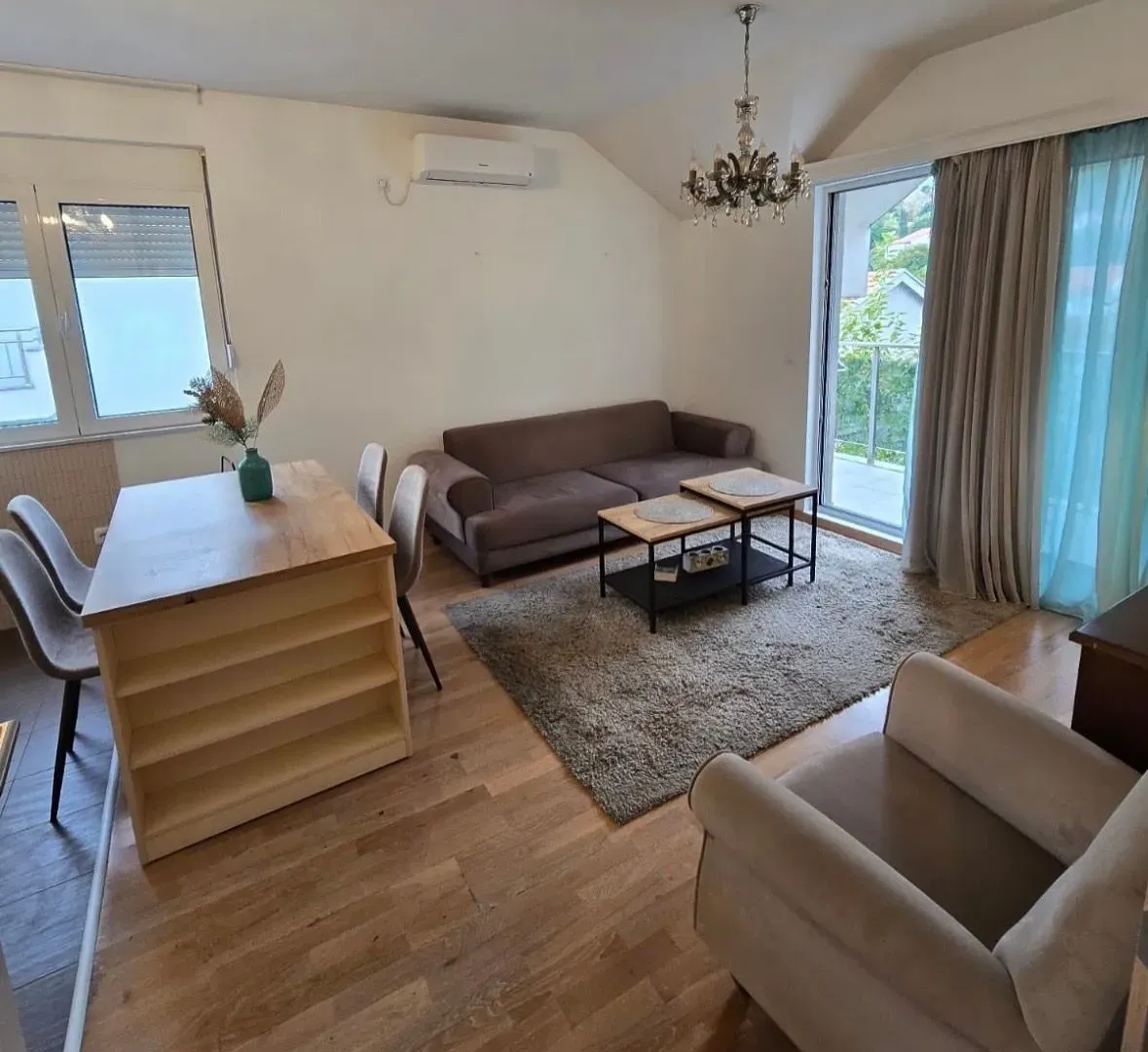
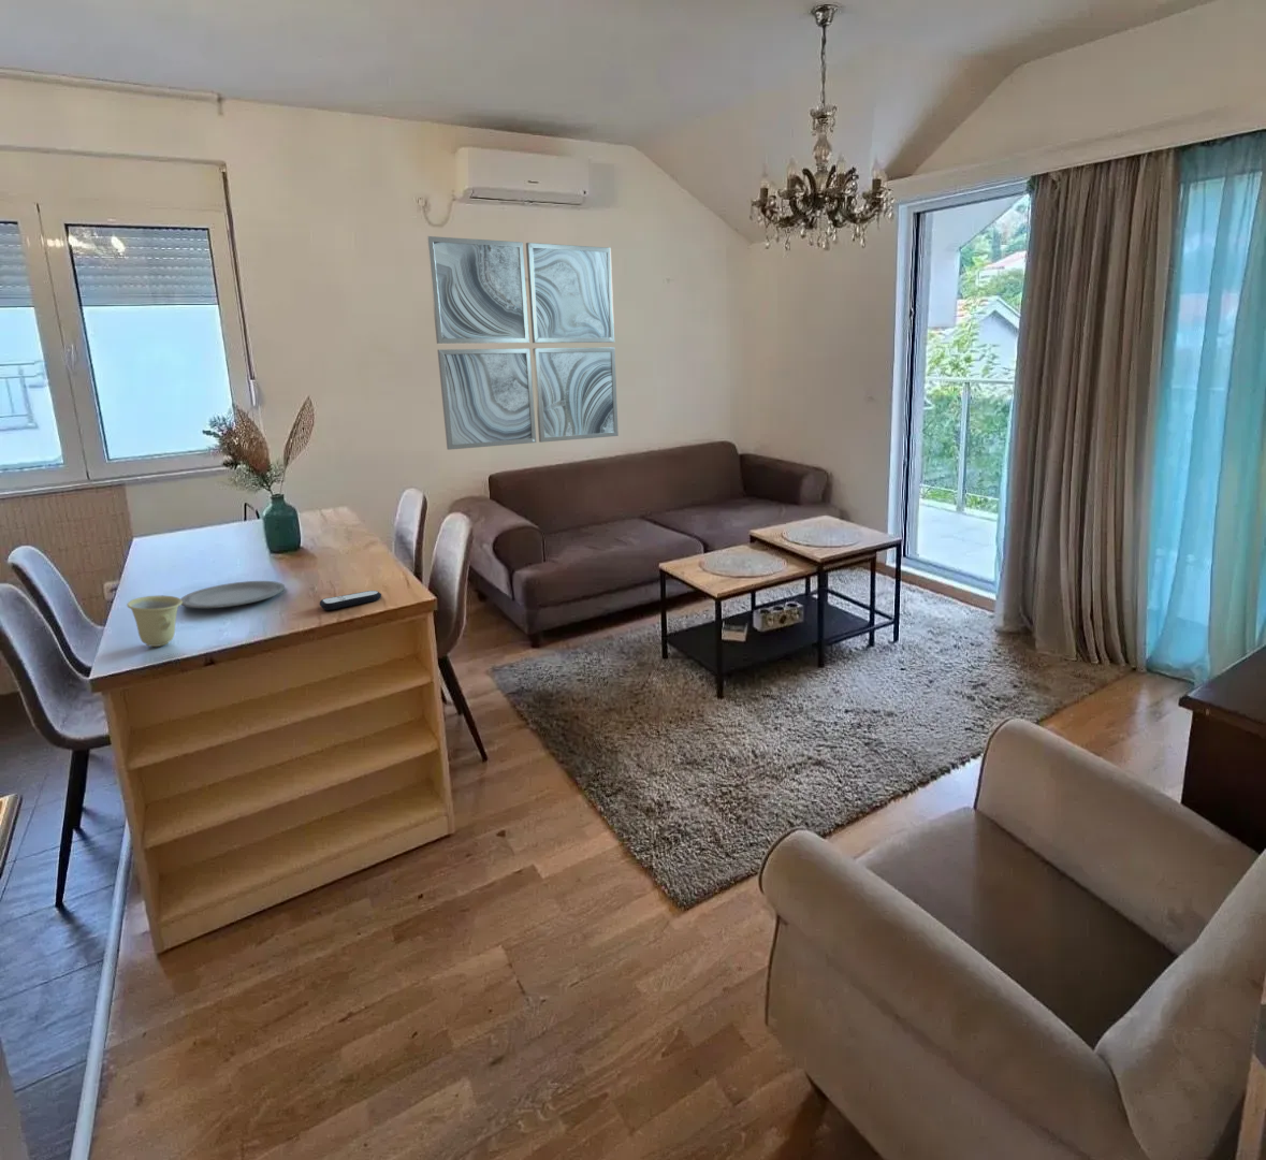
+ plate [181,580,286,609]
+ wall art [426,235,620,451]
+ cup [126,595,183,647]
+ remote control [319,590,383,611]
